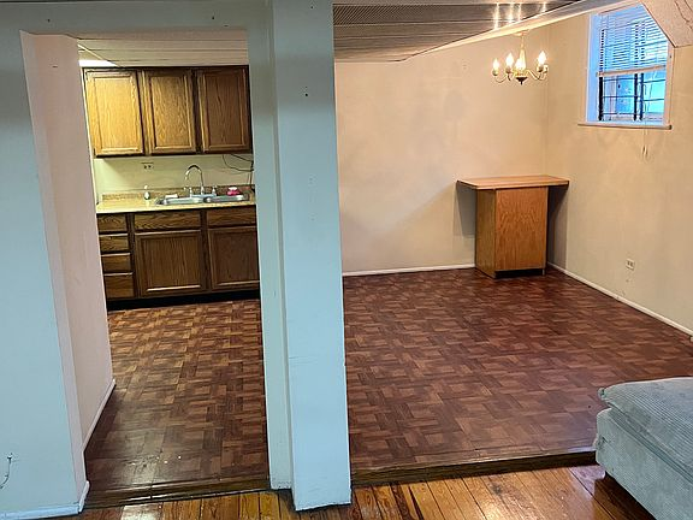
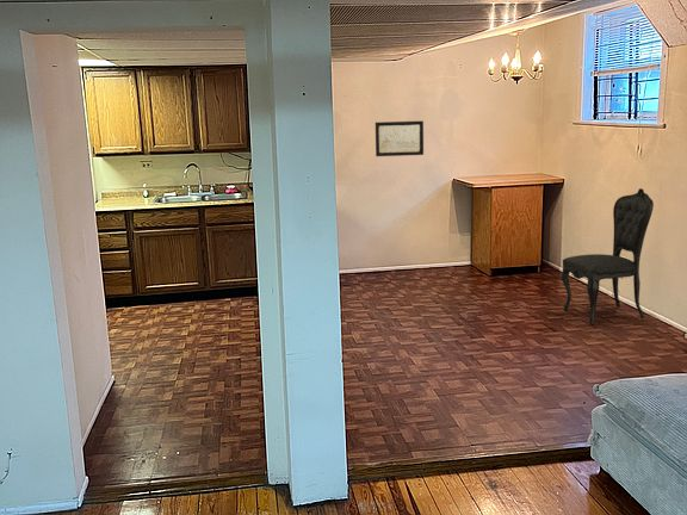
+ wall art [375,119,425,157]
+ dining chair [559,187,655,325]
